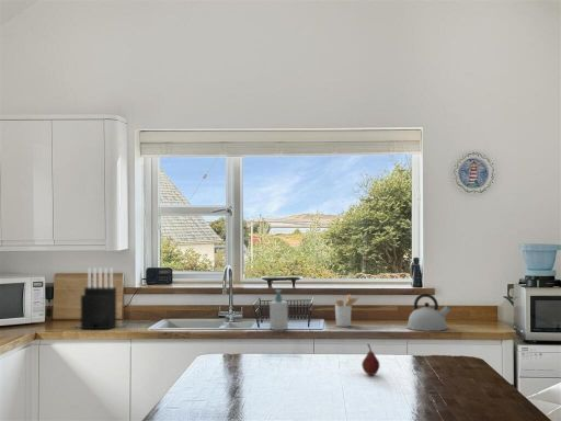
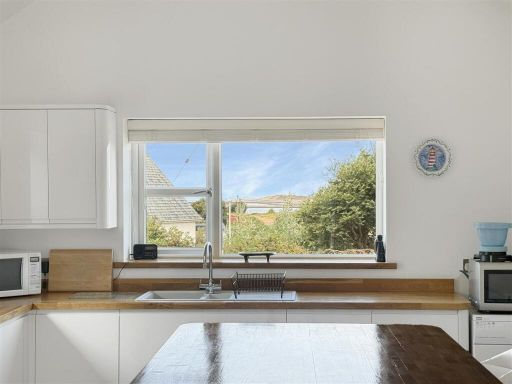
- knife block [80,266,117,330]
- kettle [407,293,453,332]
- fruit [360,342,381,376]
- utensil holder [334,294,359,328]
- soap bottle [268,288,289,331]
